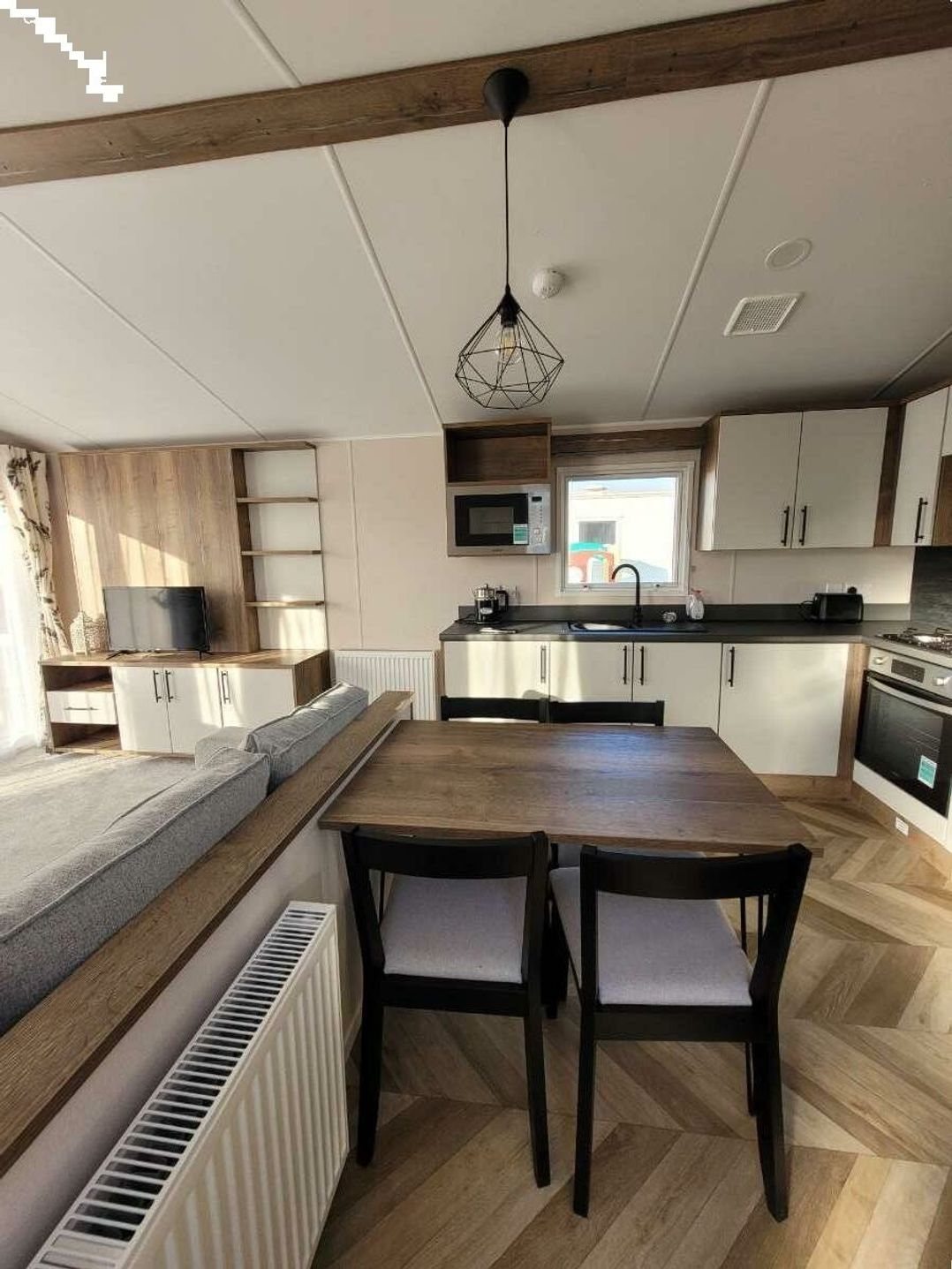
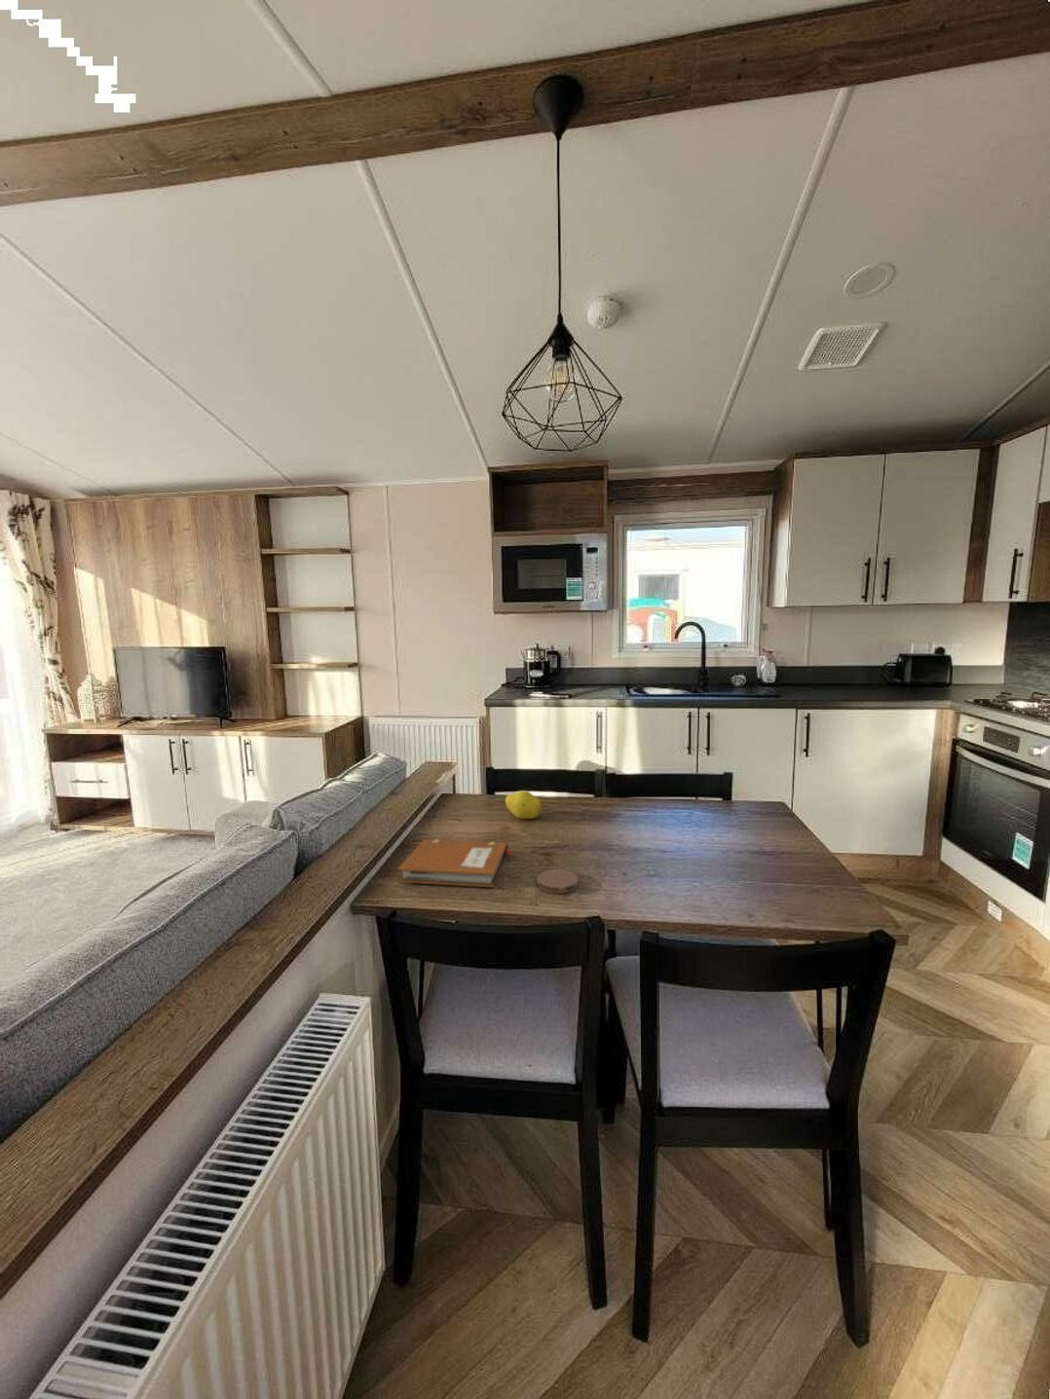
+ notebook [397,838,513,887]
+ fruit [504,789,542,820]
+ coaster [536,869,579,895]
